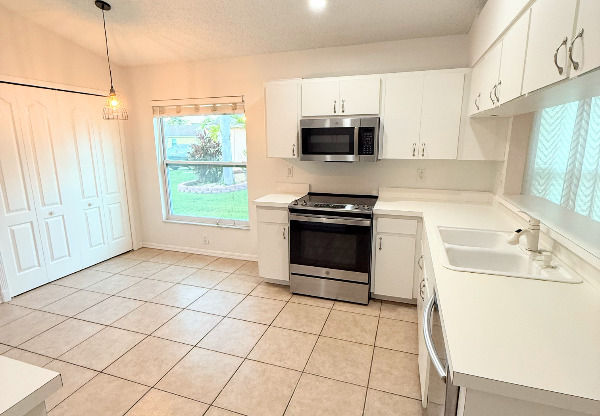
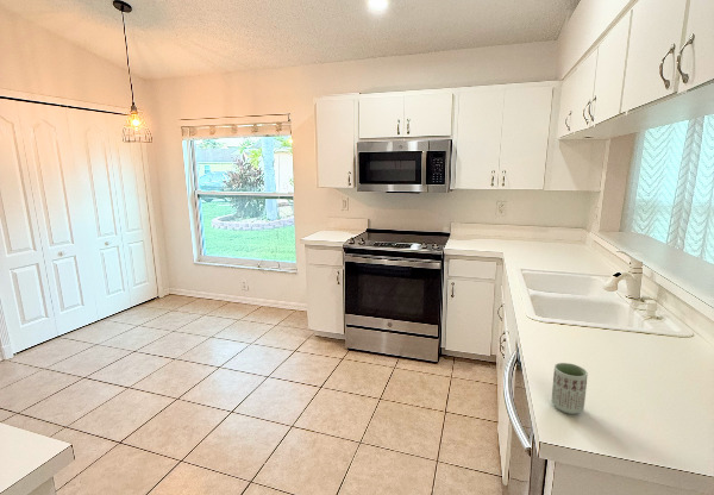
+ cup [551,362,589,415]
